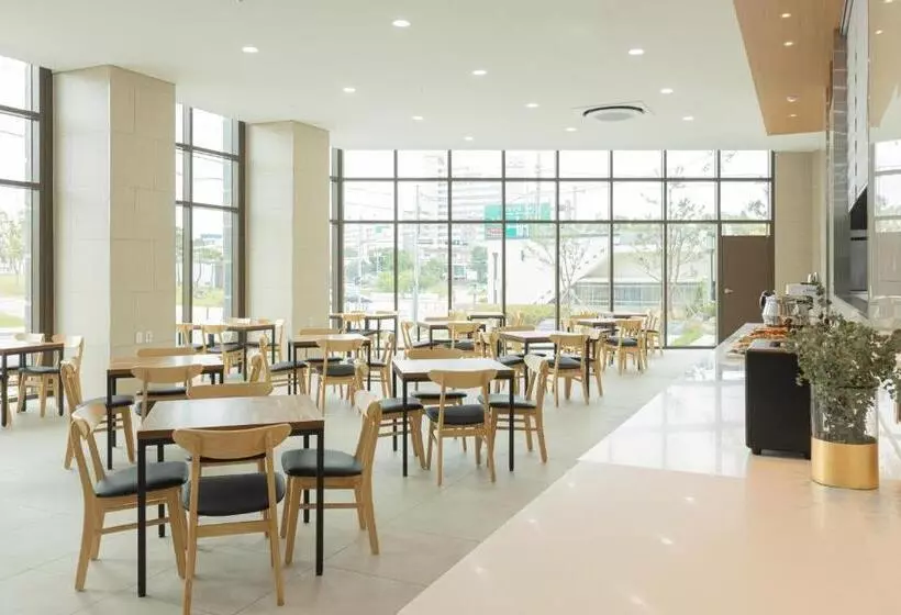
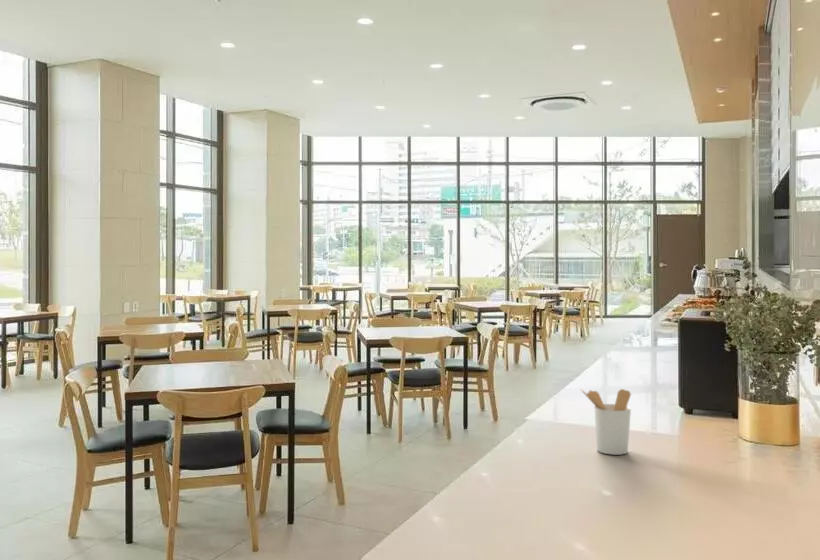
+ utensil holder [580,388,632,456]
